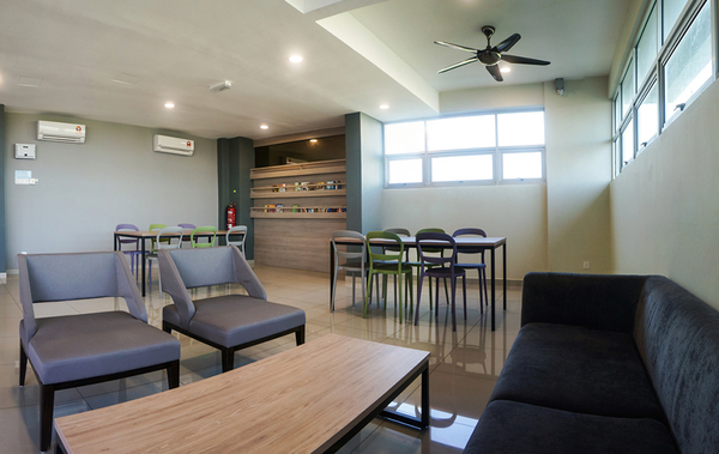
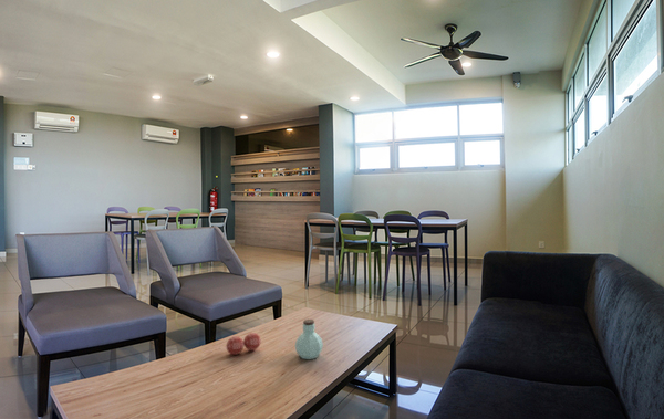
+ jar [294,318,324,360]
+ decorative ball [225,332,262,356]
